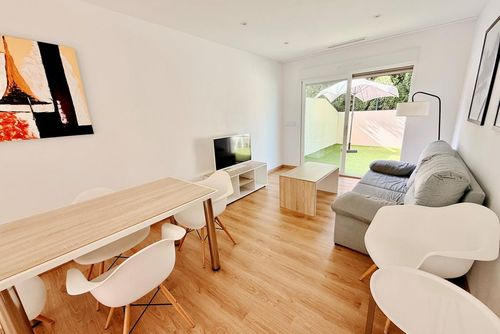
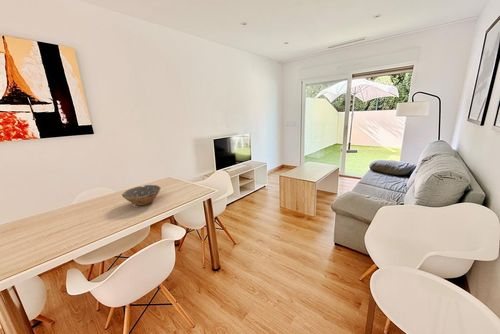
+ bowl [121,184,162,207]
